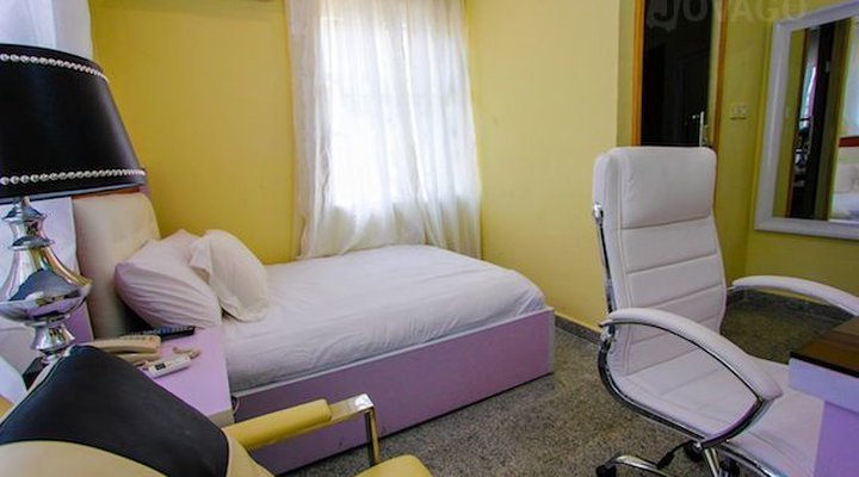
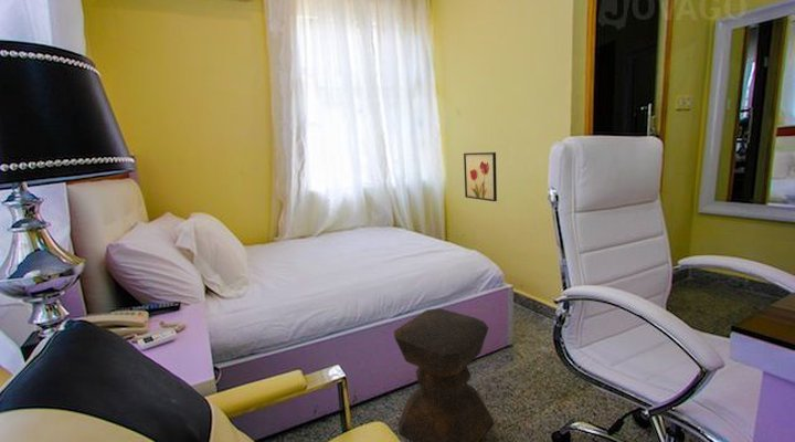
+ stool [393,307,495,442]
+ wall art [463,151,498,202]
